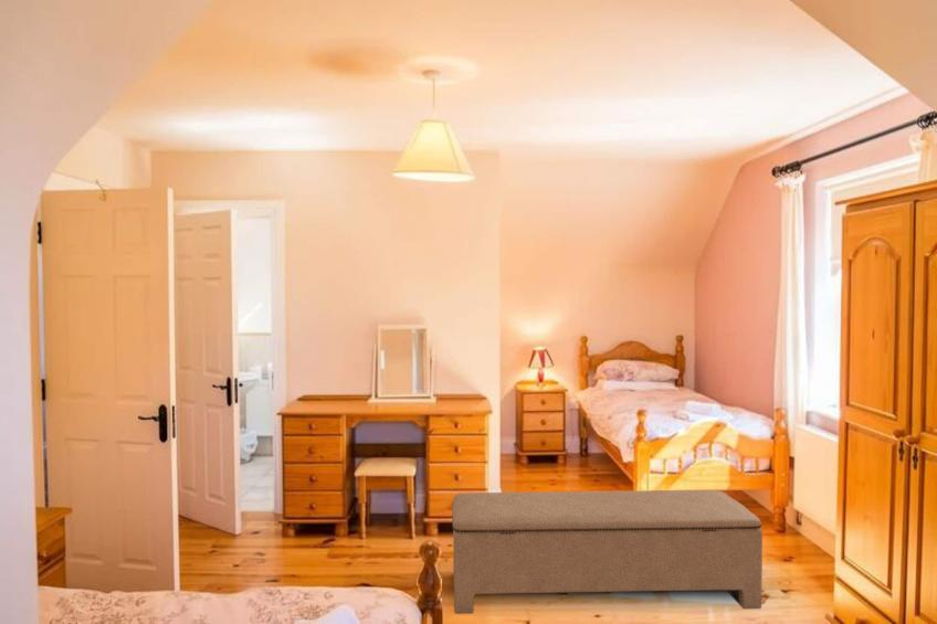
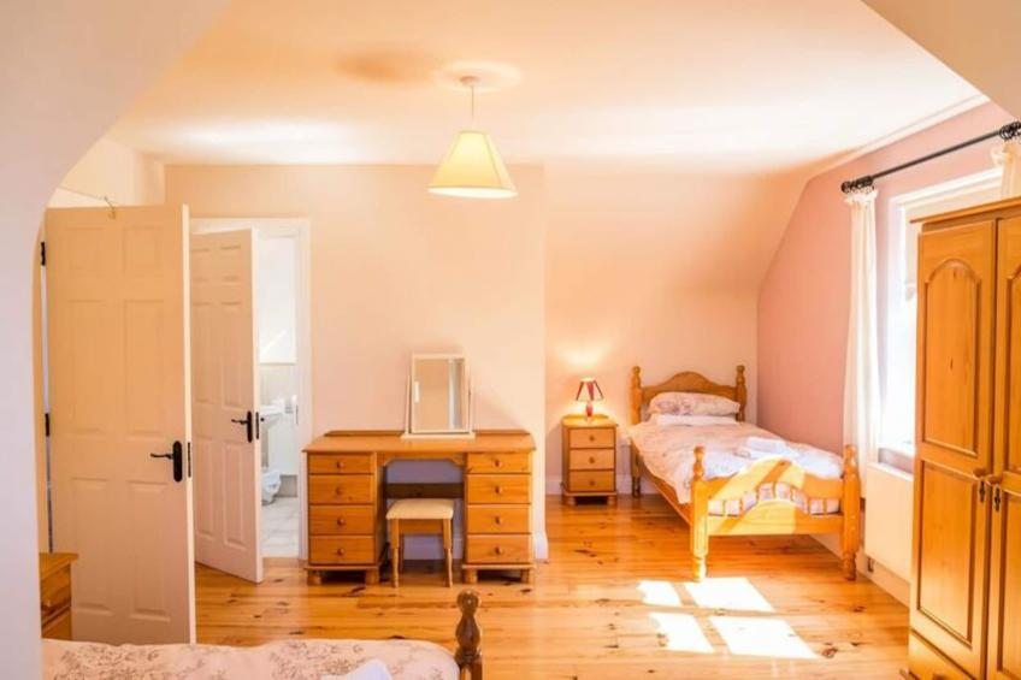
- bench [451,489,764,615]
